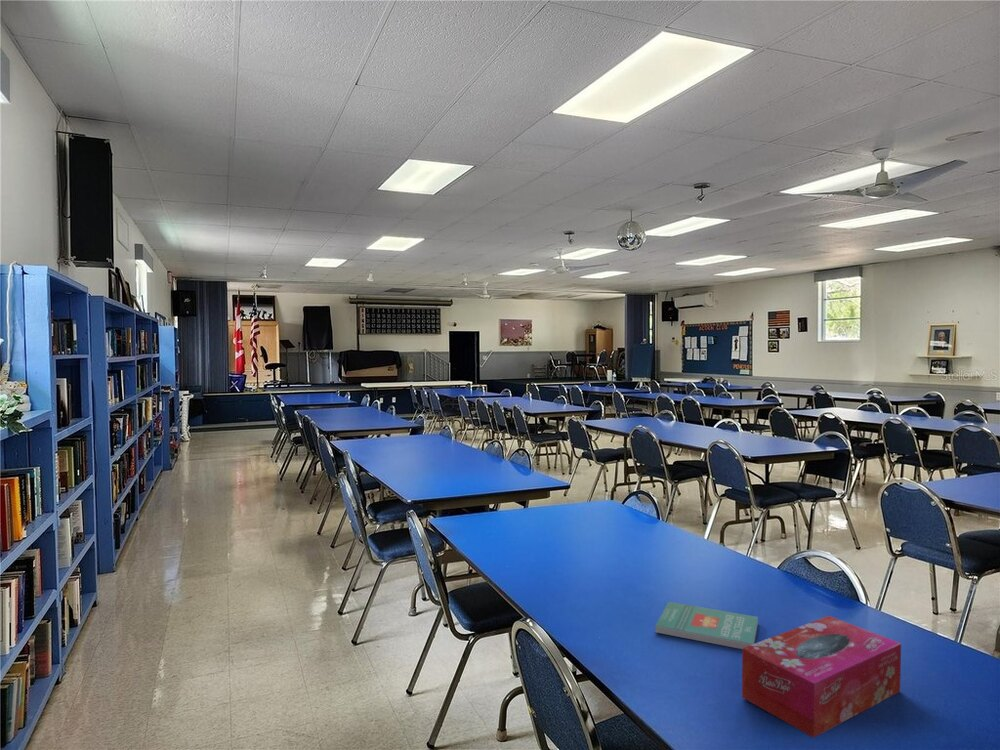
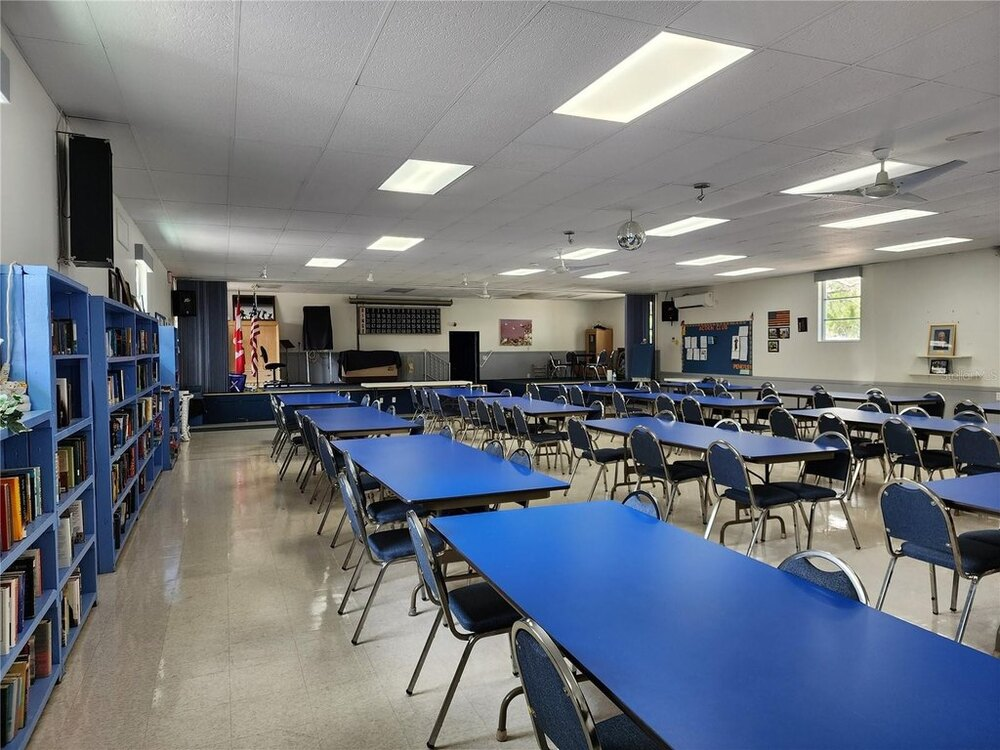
- tissue box [741,615,902,739]
- book [654,601,759,650]
